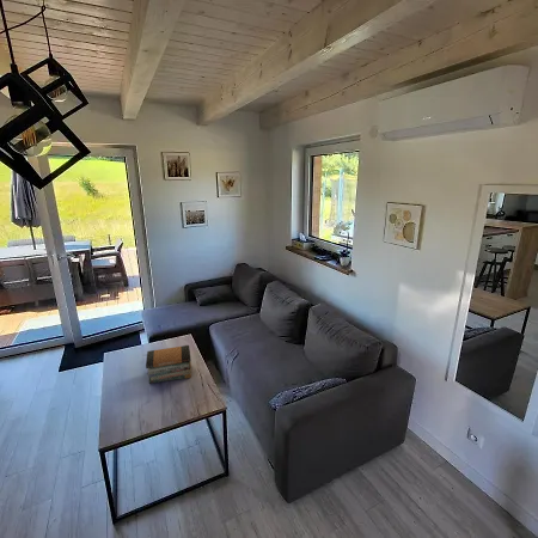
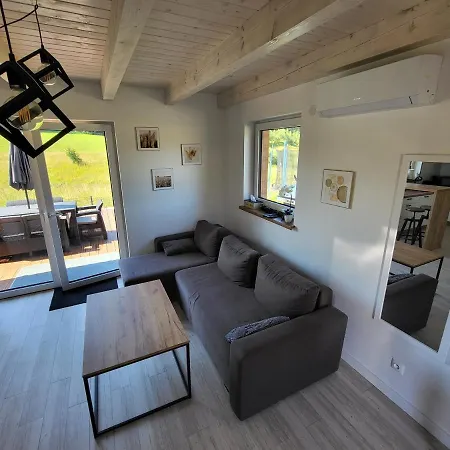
- book stack [145,344,192,385]
